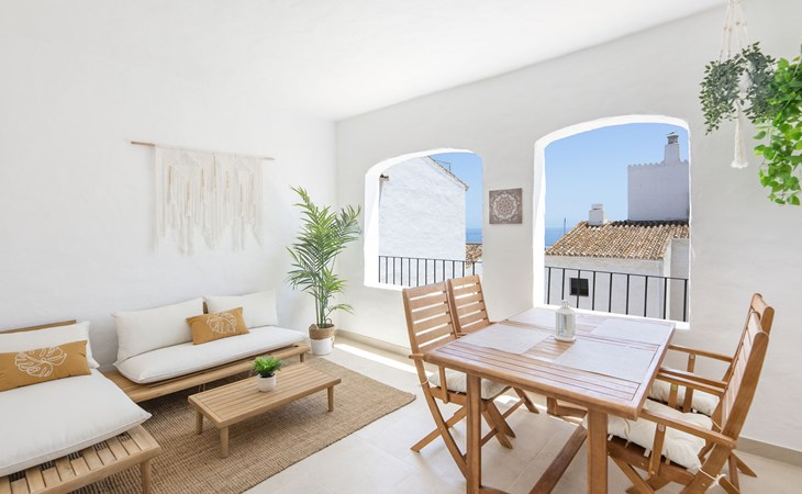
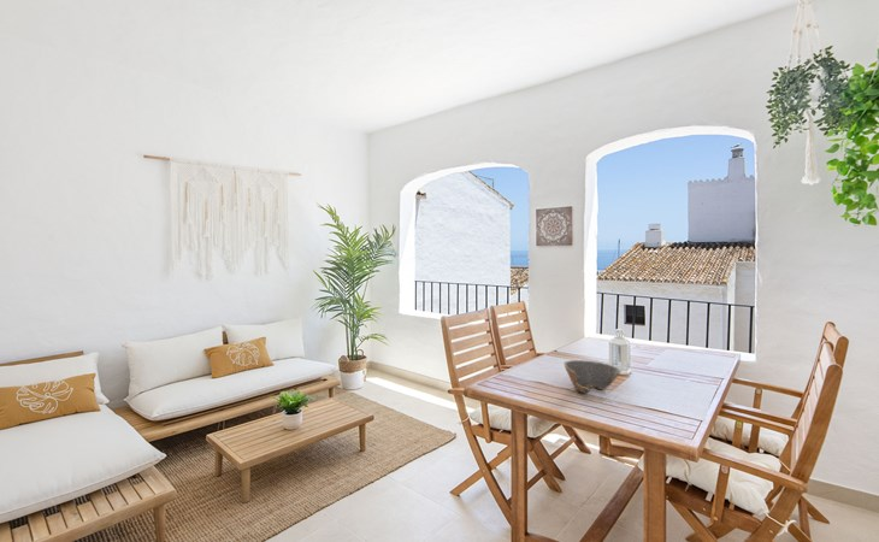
+ bowl [562,359,623,395]
